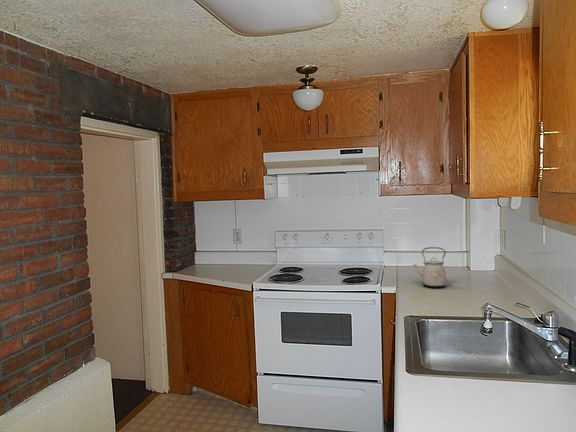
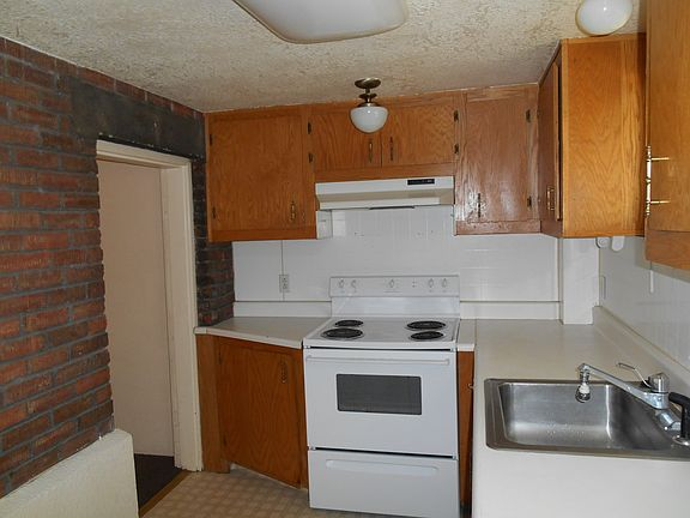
- kettle [412,246,447,288]
